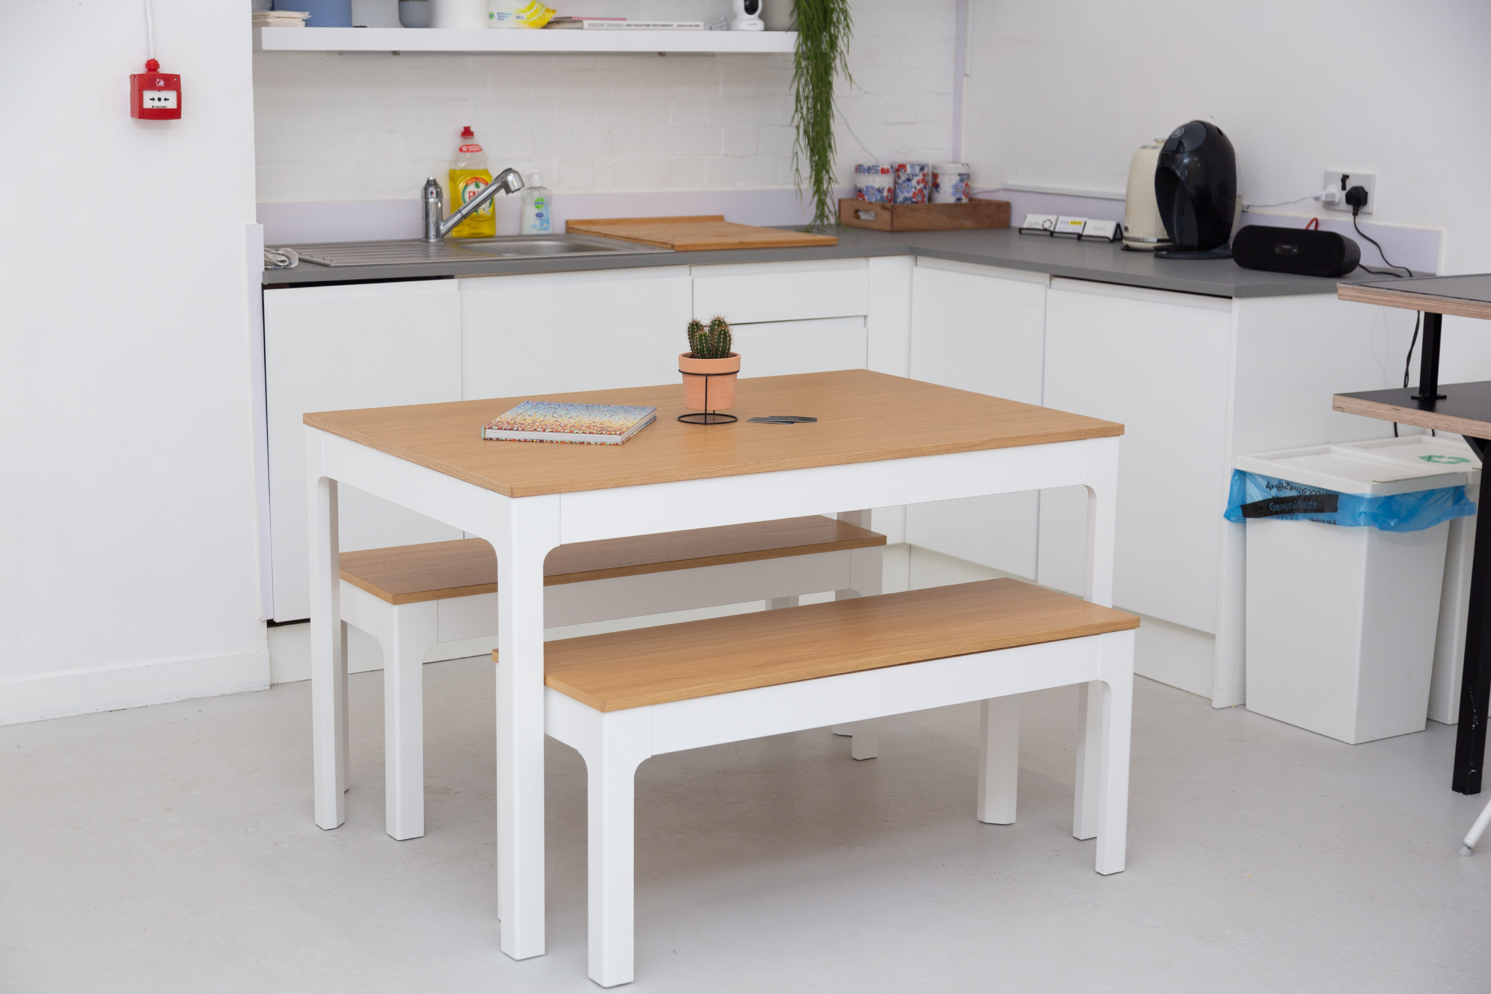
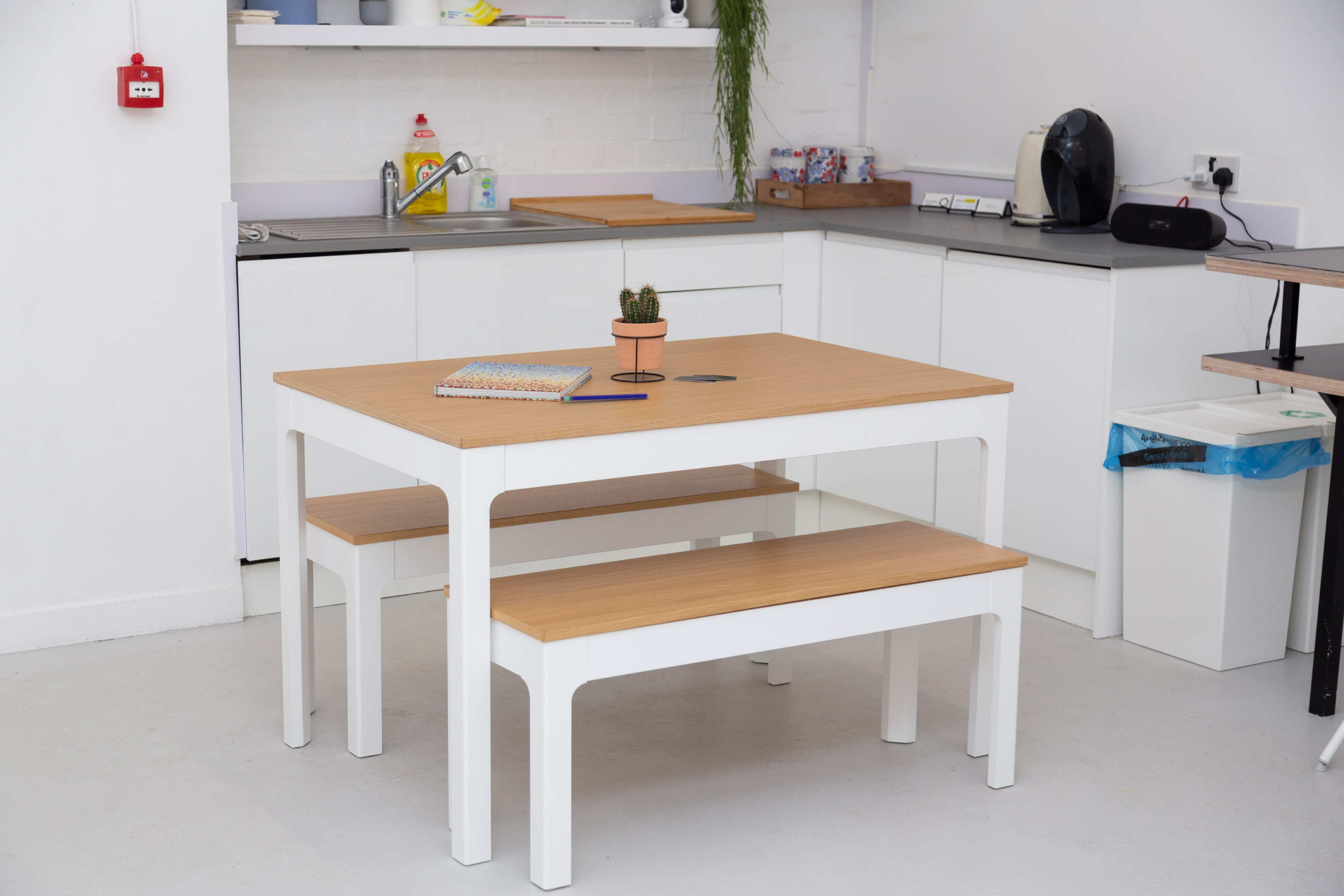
+ pen [560,393,648,402]
